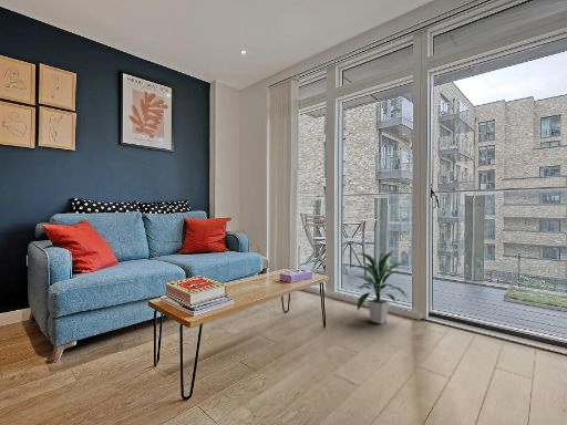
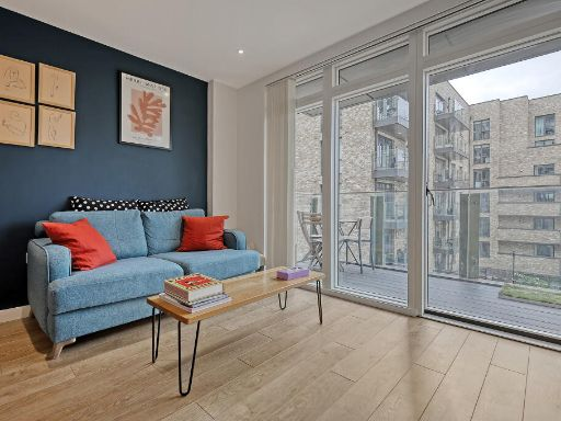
- indoor plant [354,248,409,325]
